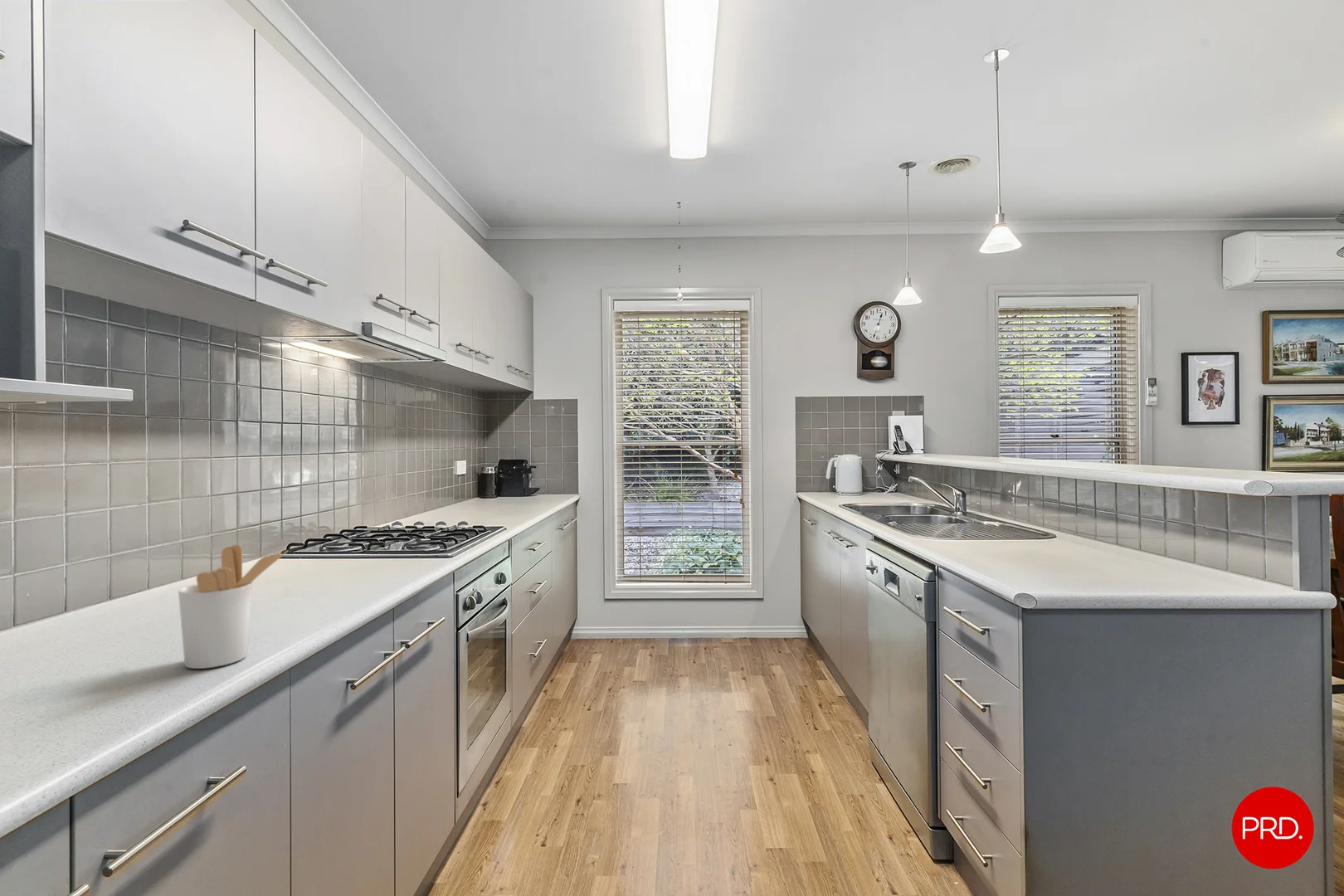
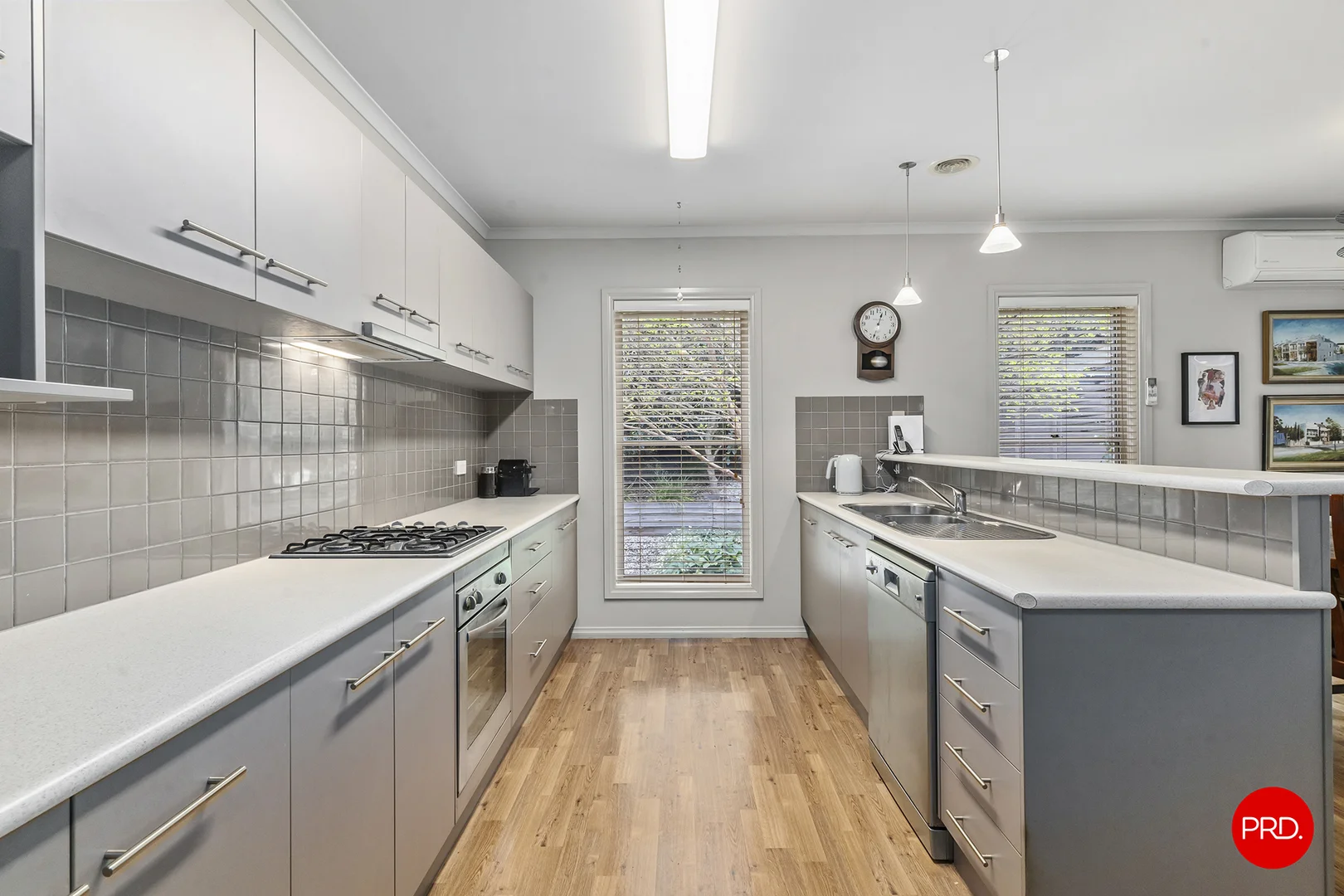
- utensil holder [178,543,290,670]
